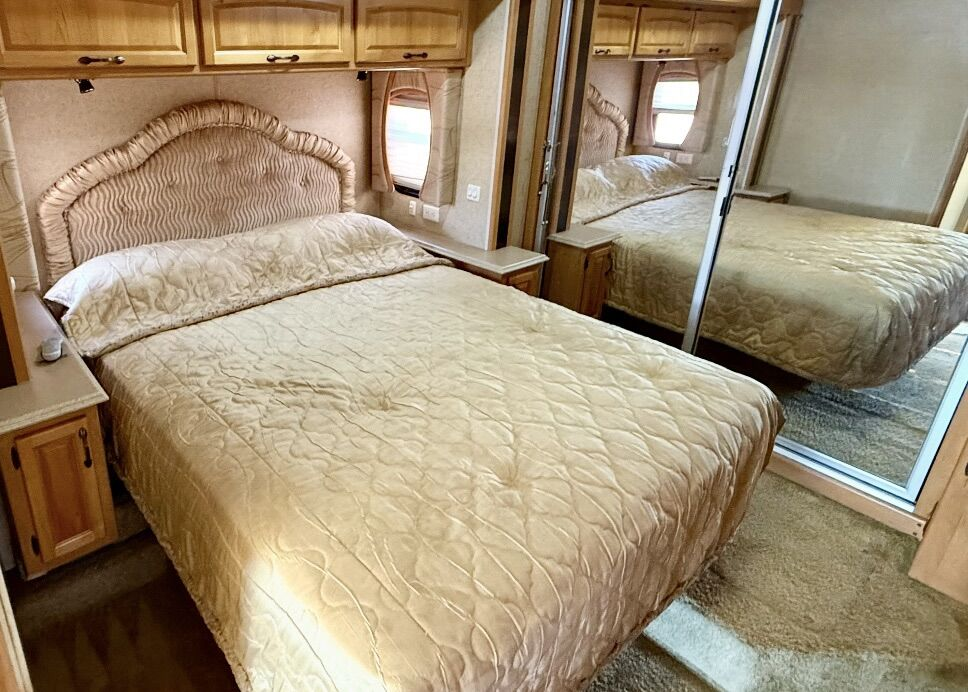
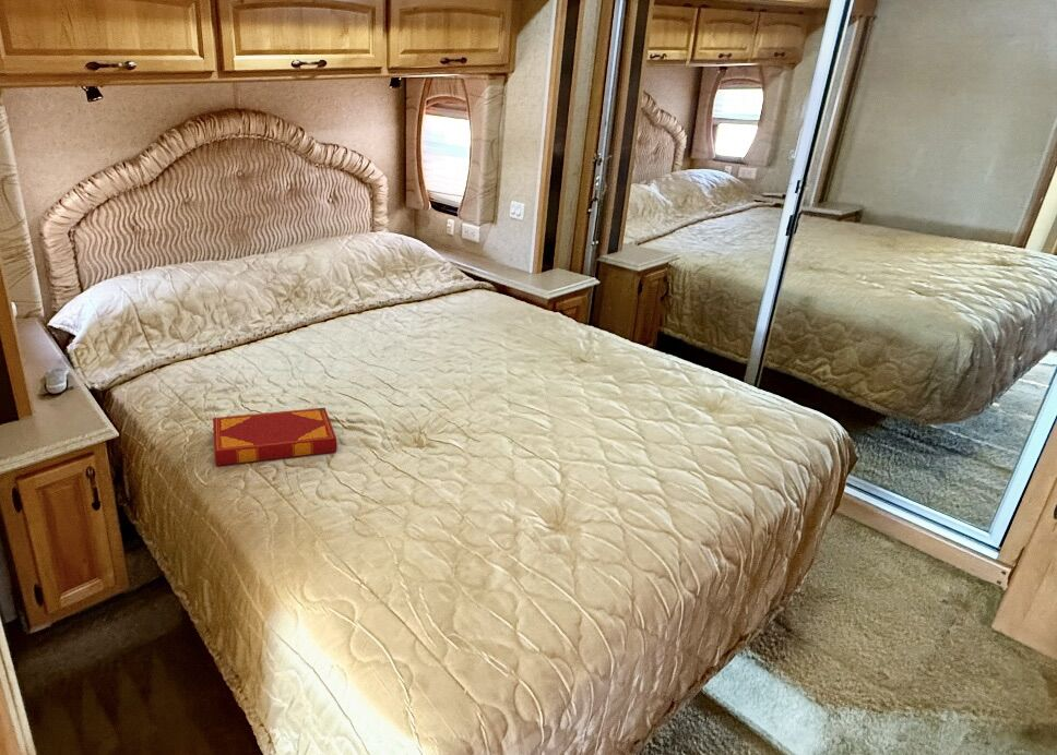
+ hardback book [212,407,337,467]
